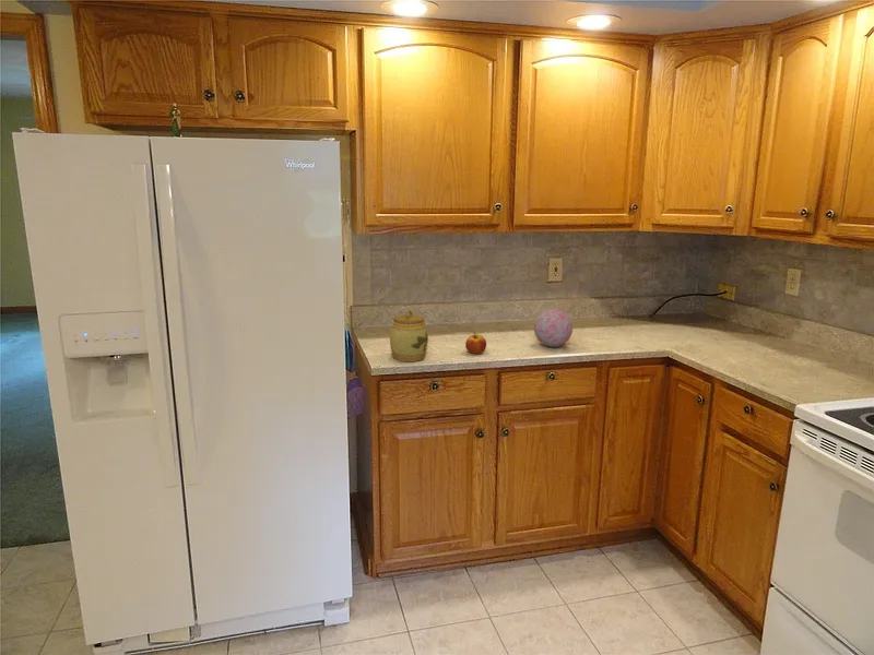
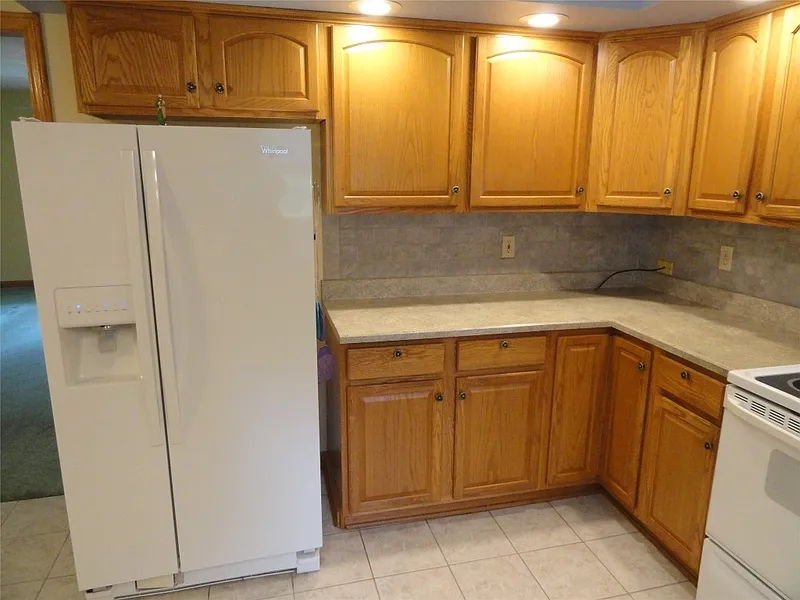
- decorative orb [533,308,574,348]
- apple [464,331,487,355]
- jar [389,308,429,362]
